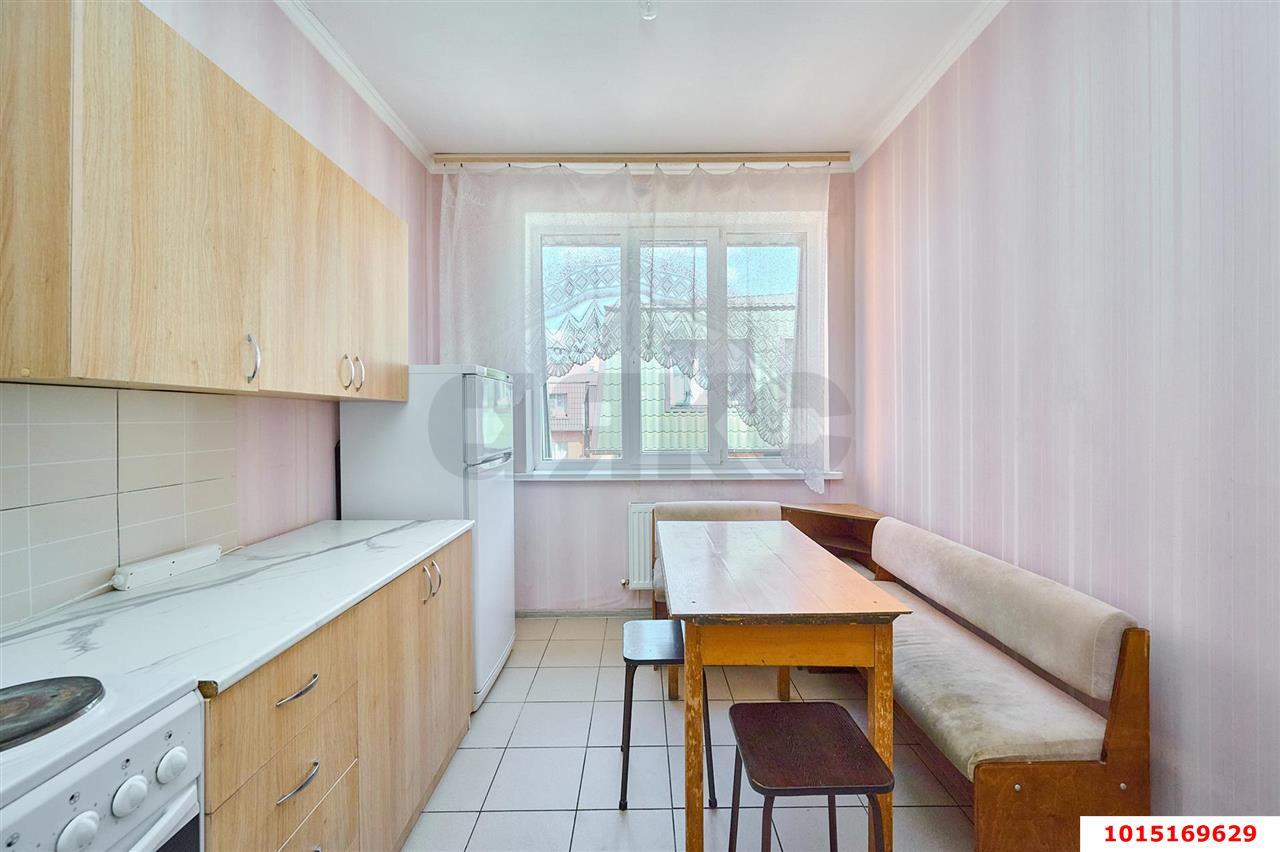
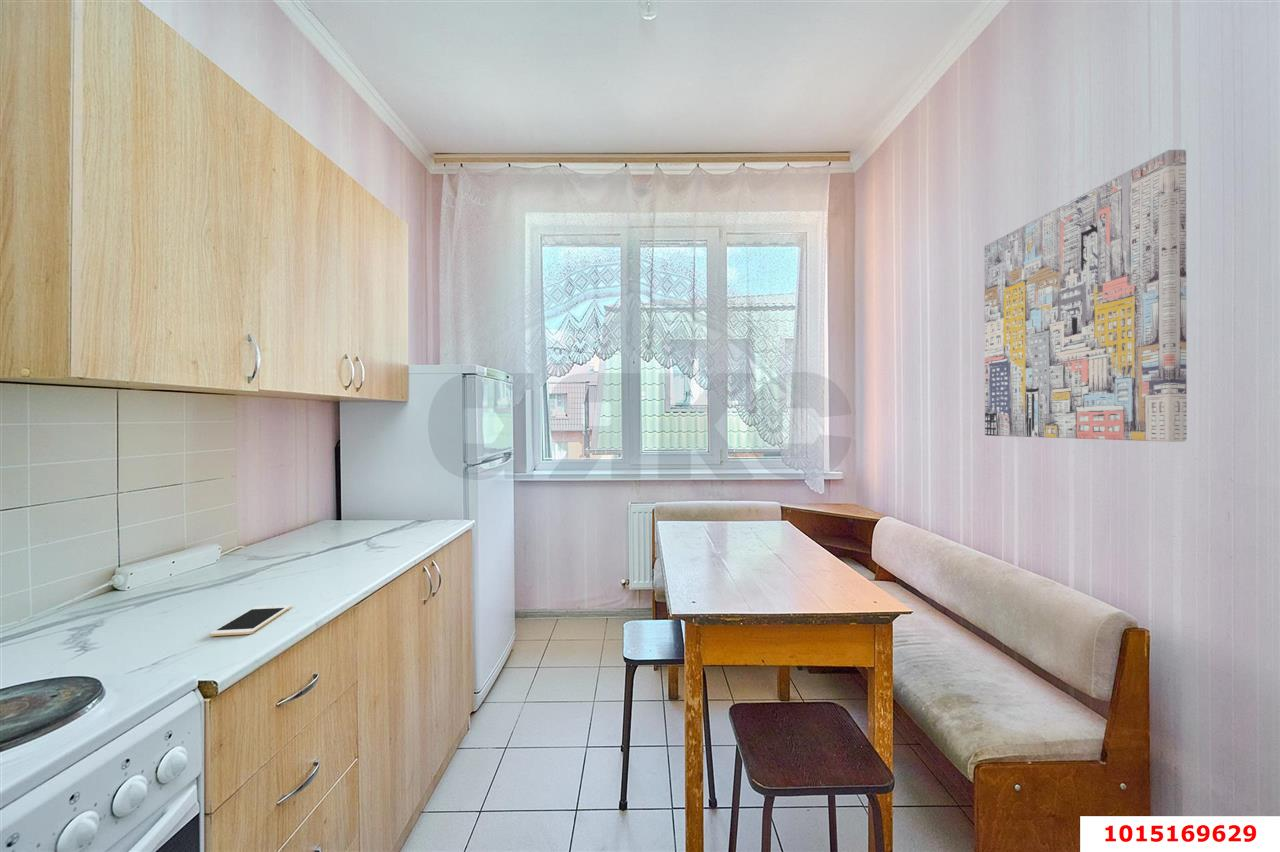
+ wall art [983,149,1188,443]
+ cell phone [209,604,292,637]
